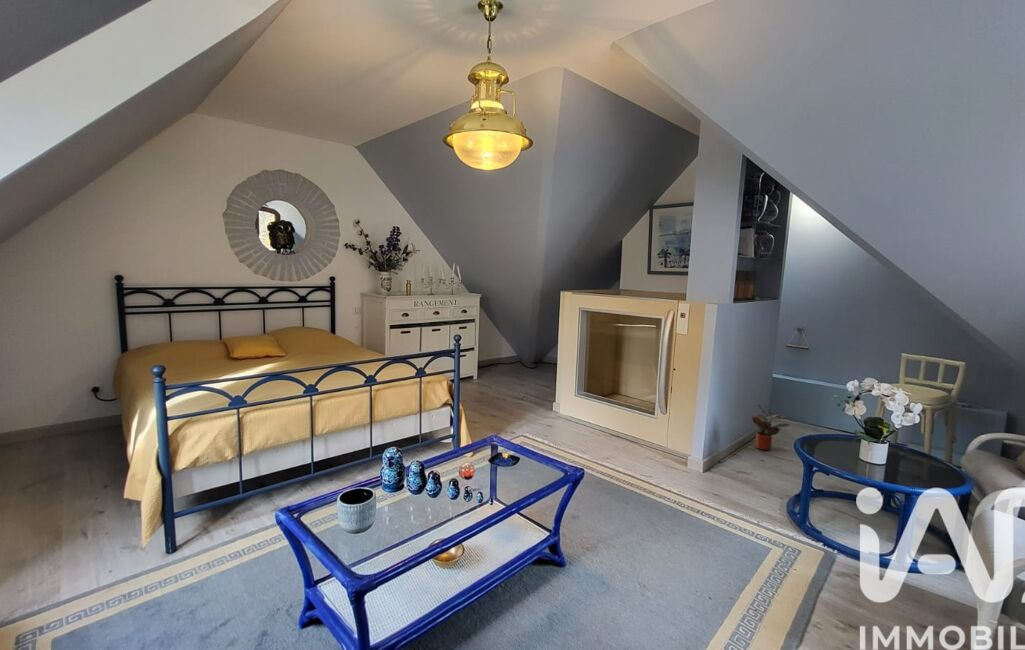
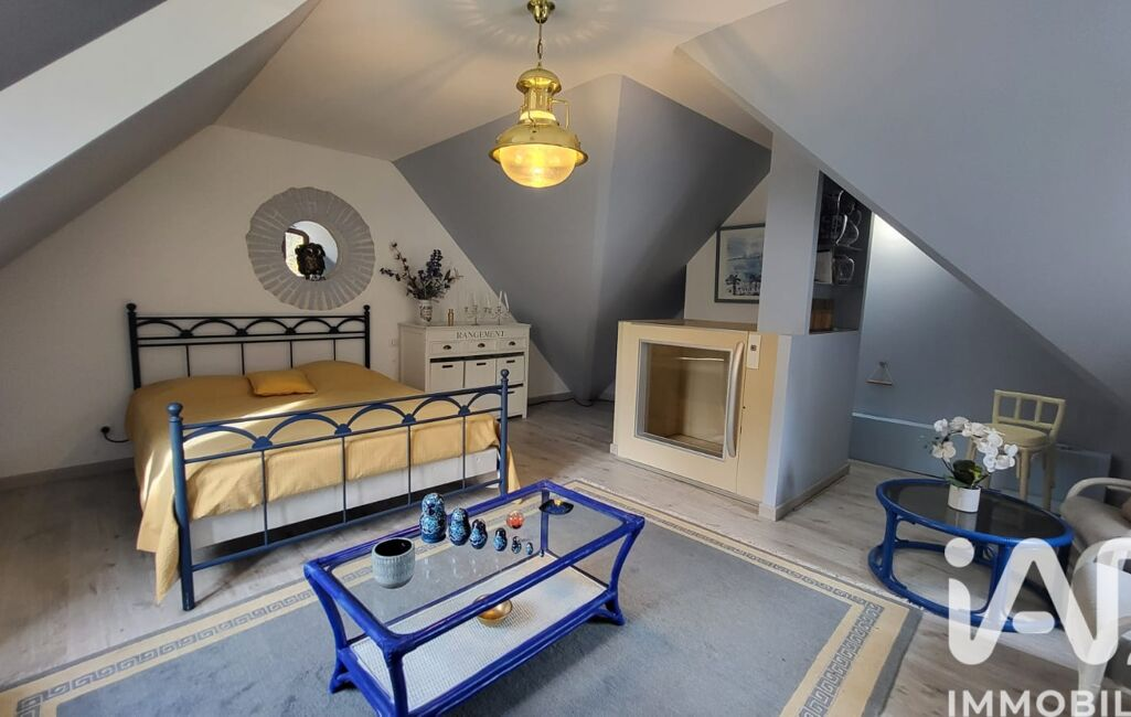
- potted plant [751,403,793,451]
